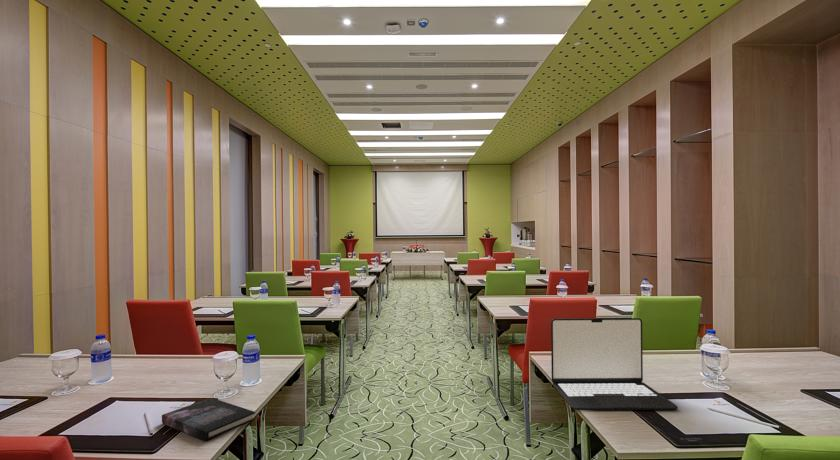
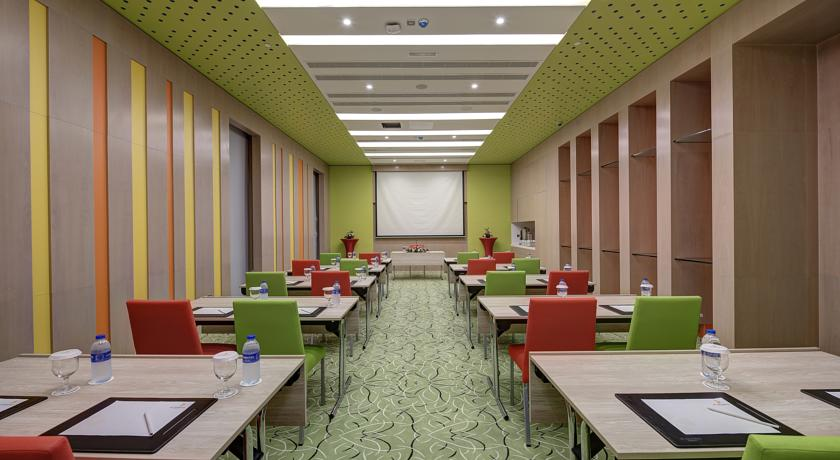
- laptop [550,317,679,411]
- book [161,397,256,442]
